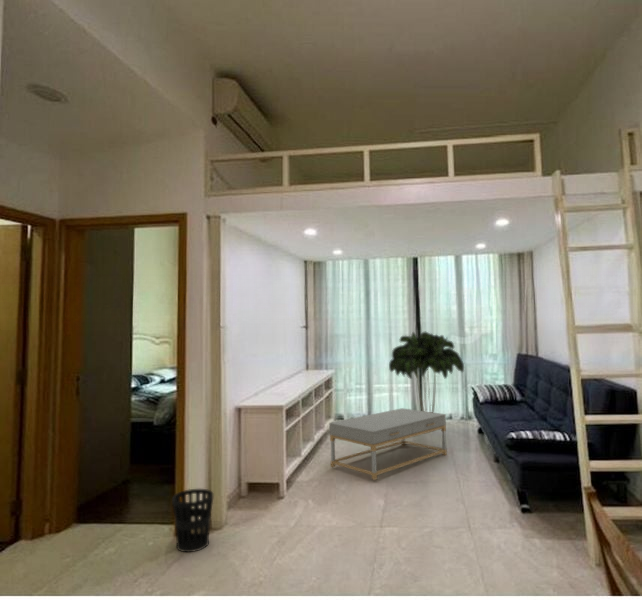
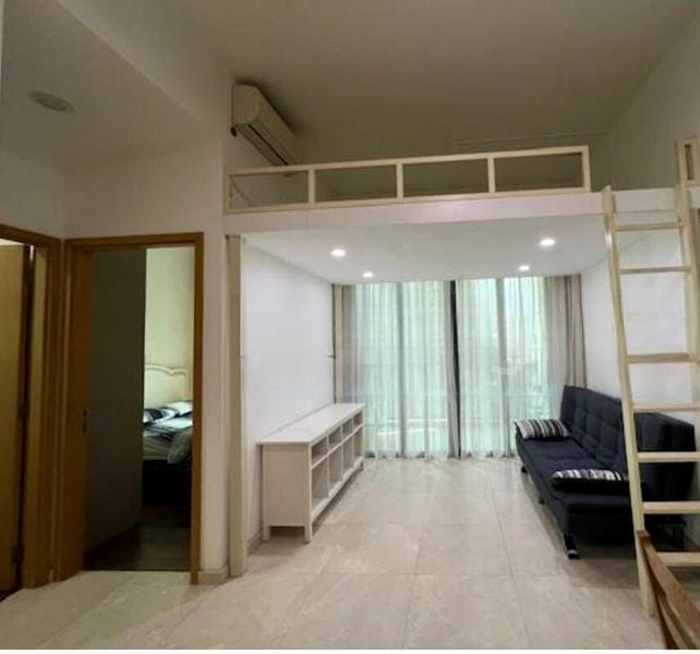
- wastebasket [171,488,214,553]
- coffee table [328,407,448,481]
- indoor plant [388,331,465,413]
